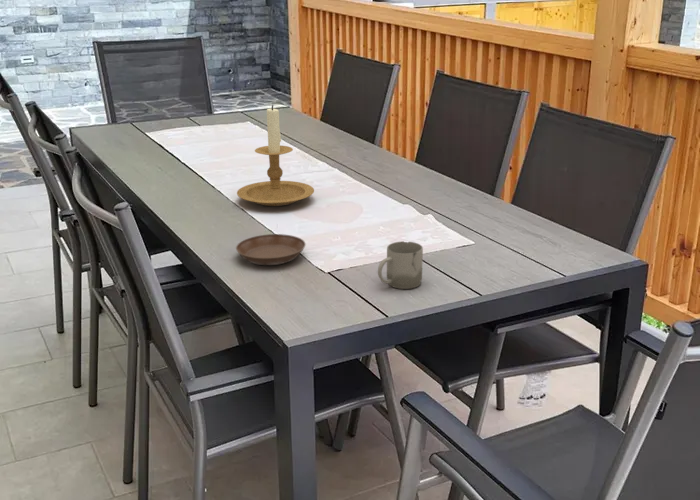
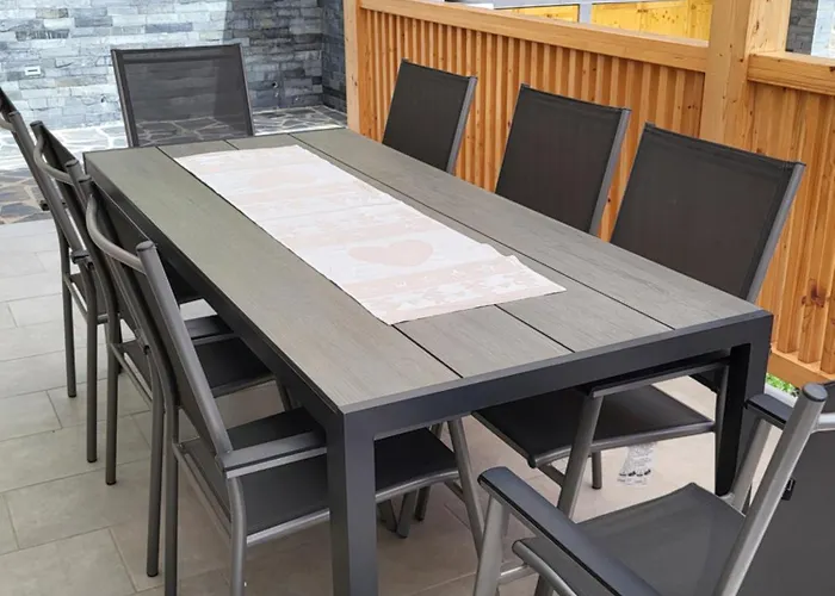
- candle holder [236,104,315,207]
- cup [377,240,424,290]
- saucer [235,233,307,266]
